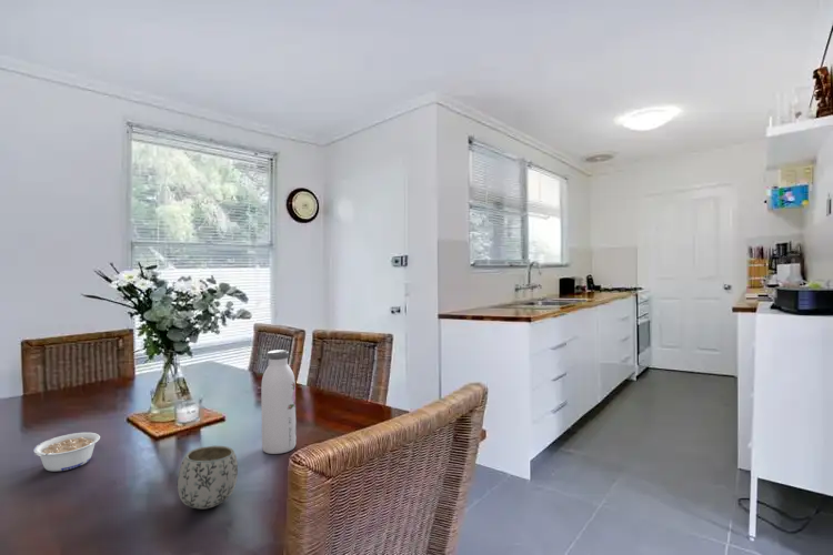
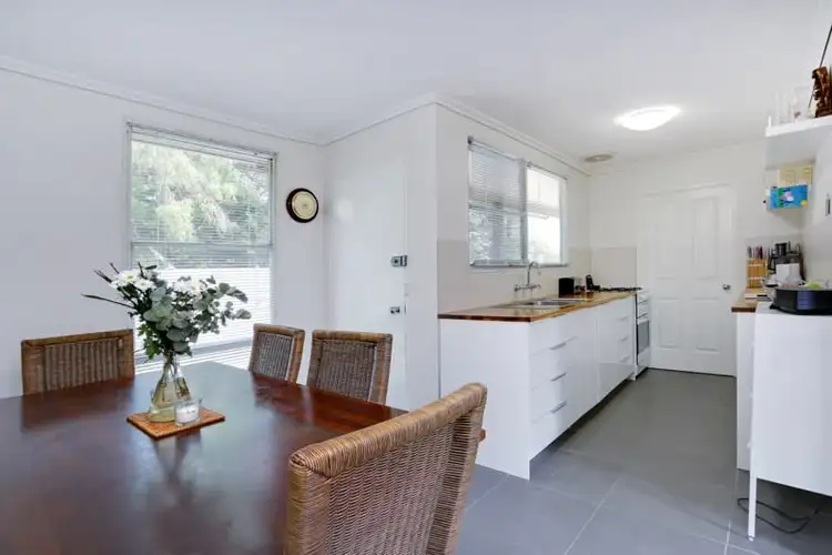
- mug [177,445,239,511]
- legume [32,432,101,473]
- water bottle [260,349,298,455]
